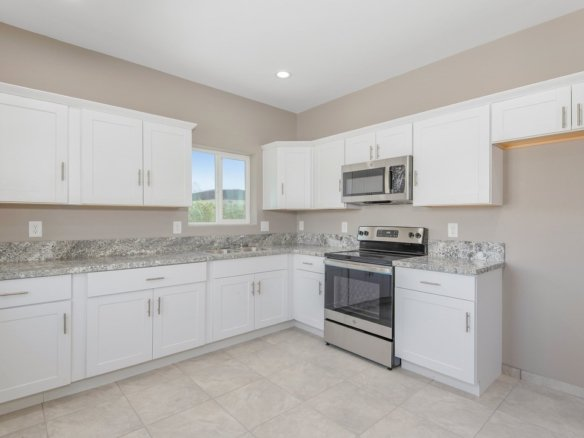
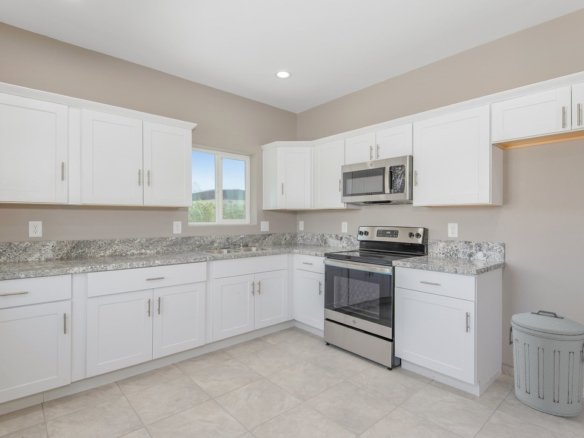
+ trash can [508,309,584,418]
